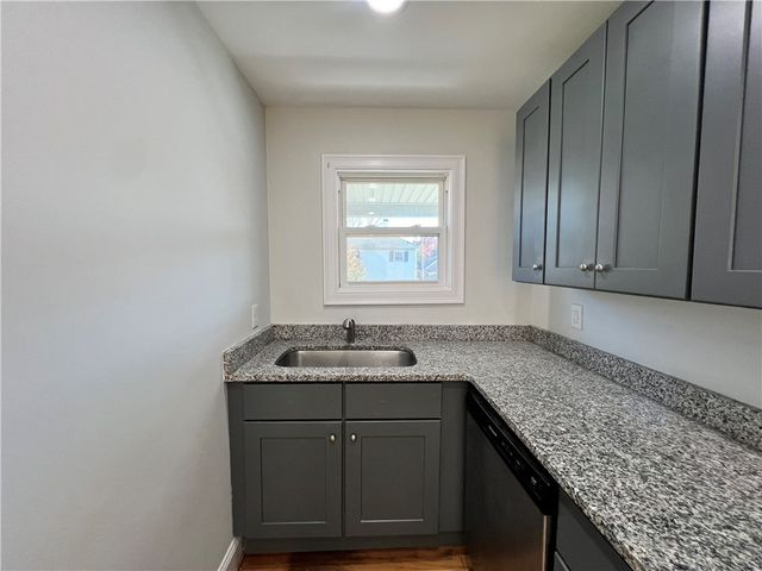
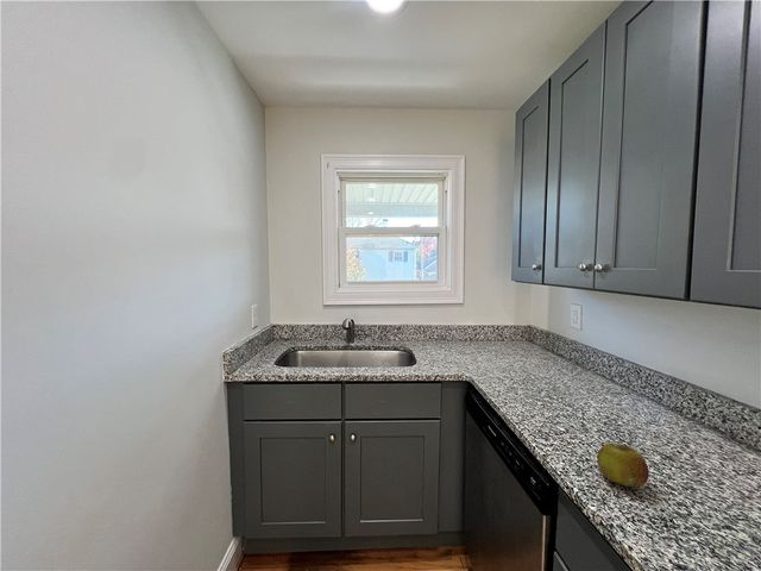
+ fruit [596,443,650,488]
